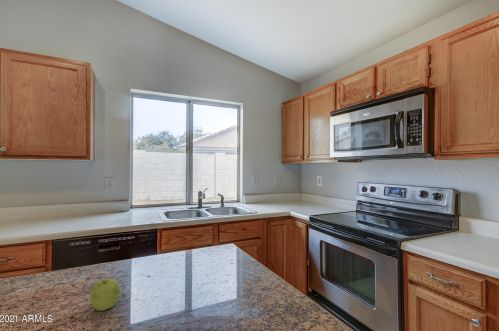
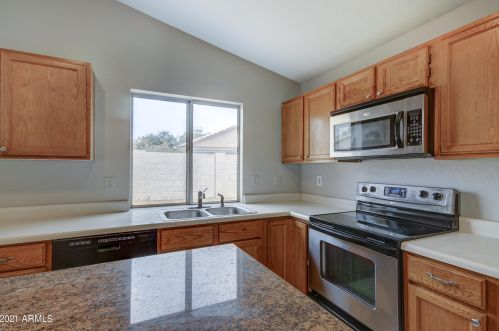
- fruit [89,278,121,312]
